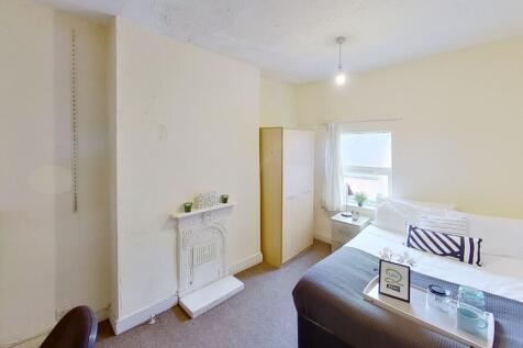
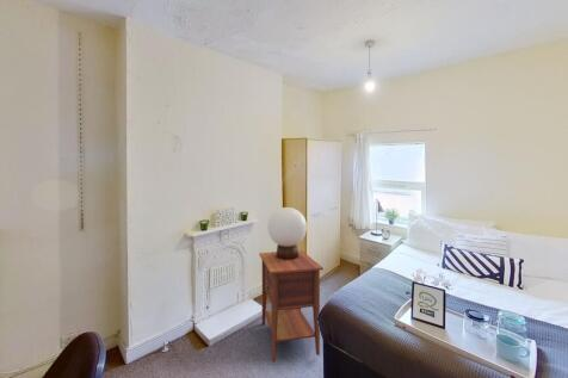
+ nightstand [259,249,325,364]
+ table lamp [266,206,308,260]
